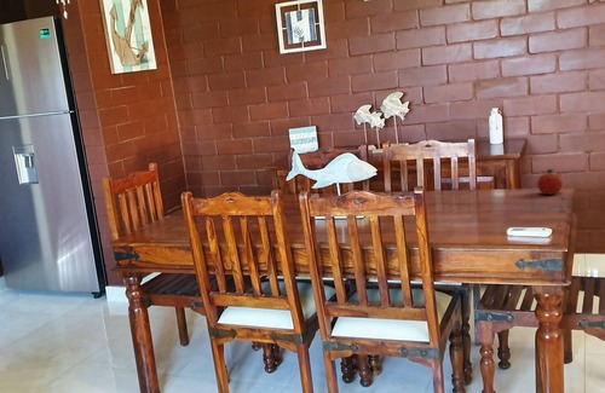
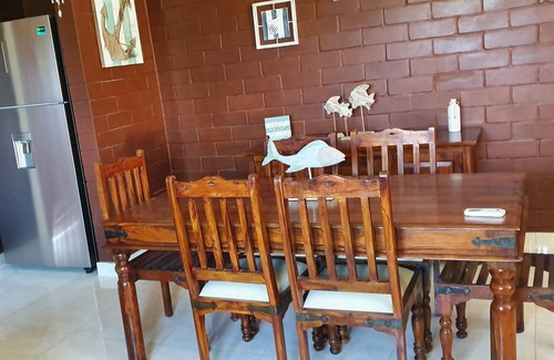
- fruit [536,168,564,196]
